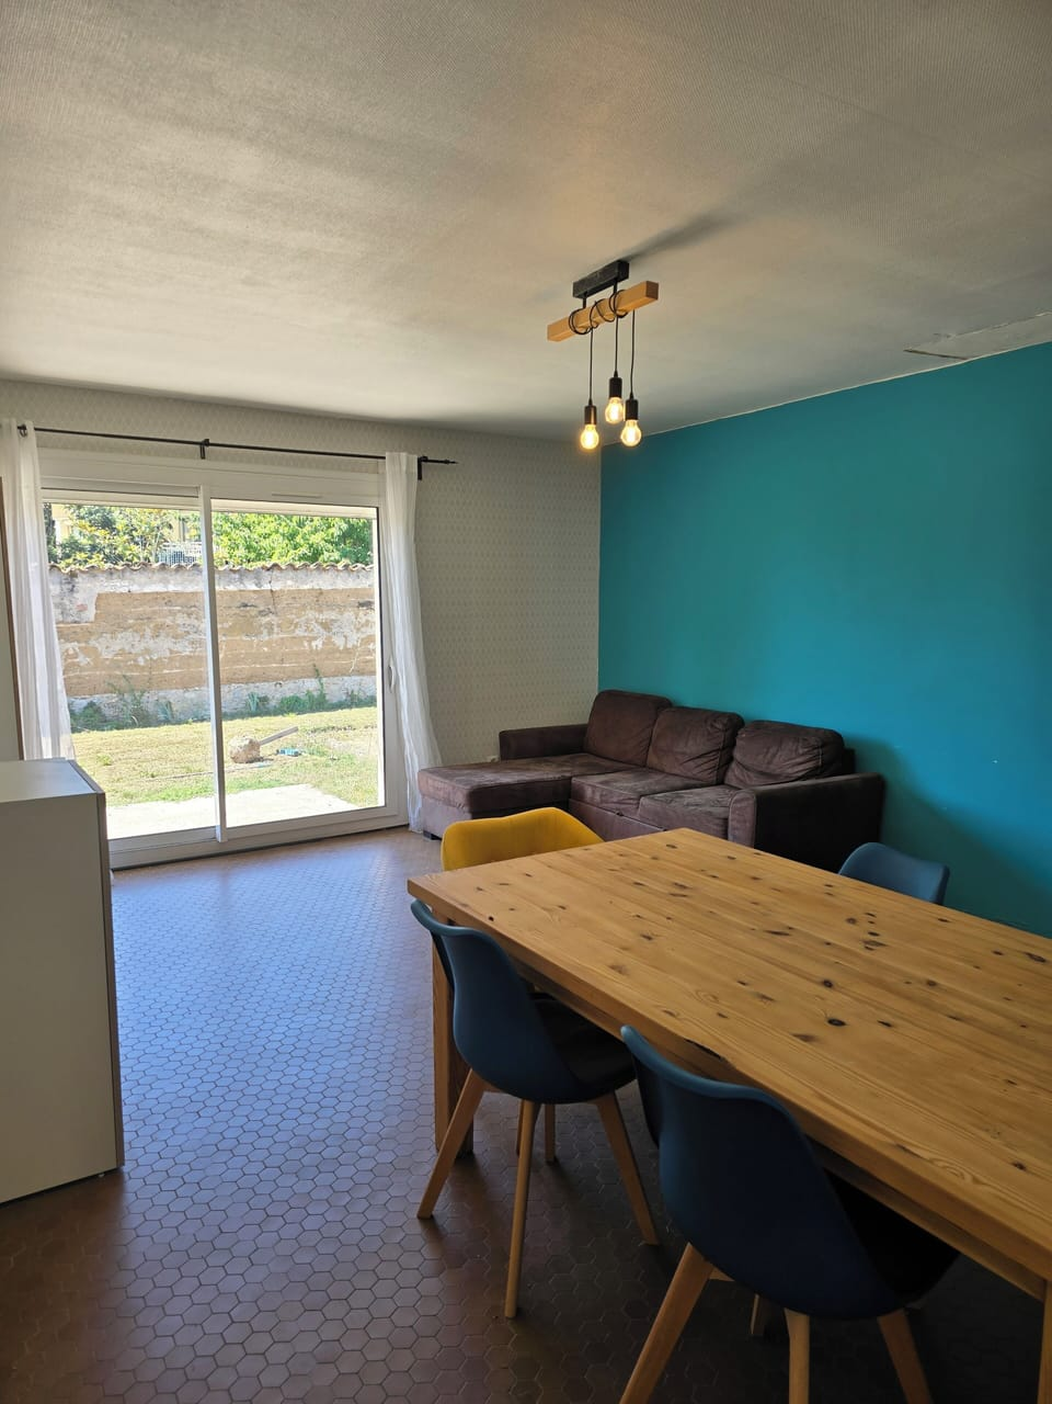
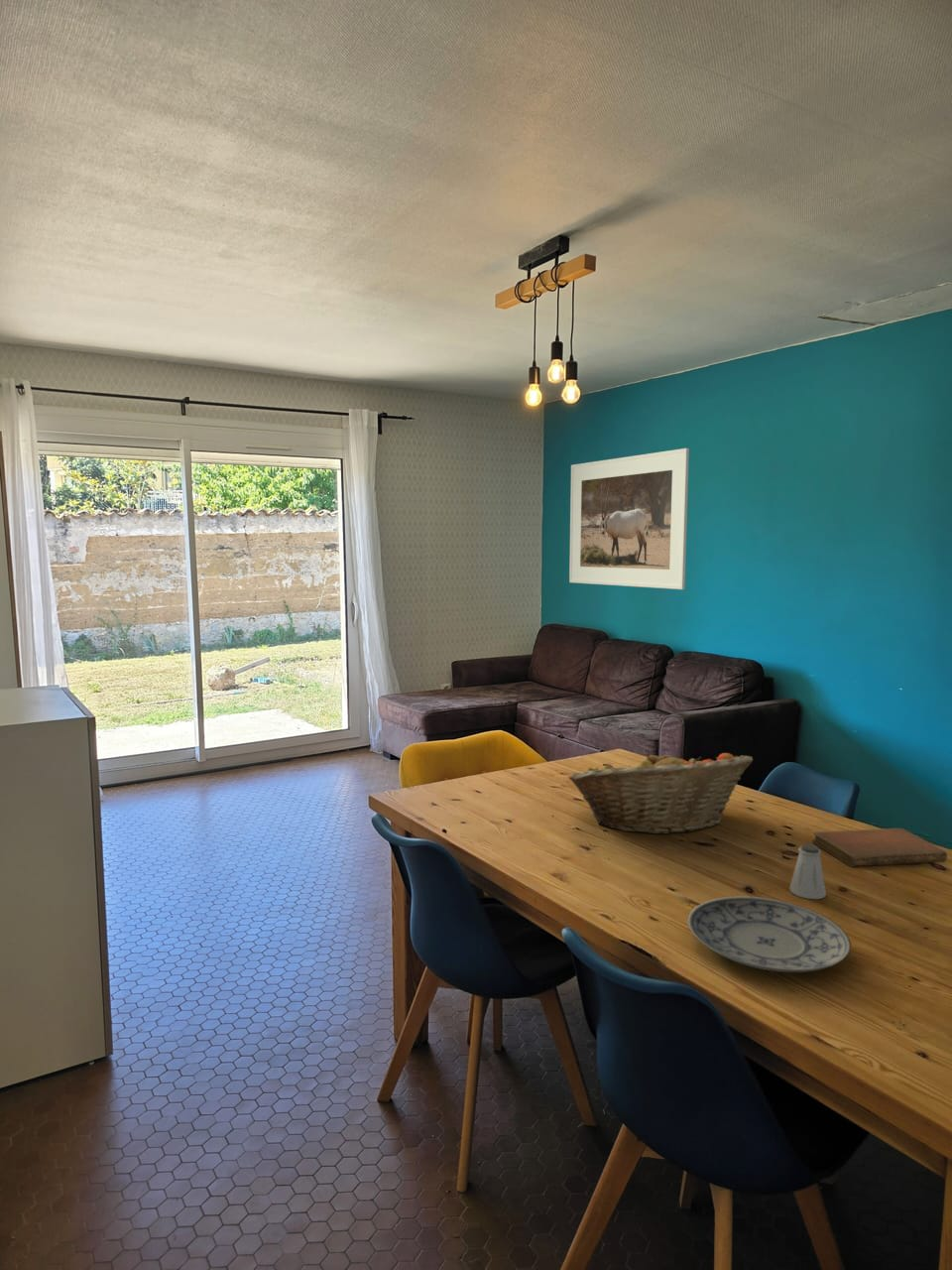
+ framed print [568,447,690,590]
+ saltshaker [788,843,827,900]
+ fruit basket [567,748,754,835]
+ plate [687,896,852,973]
+ notebook [811,827,948,868]
